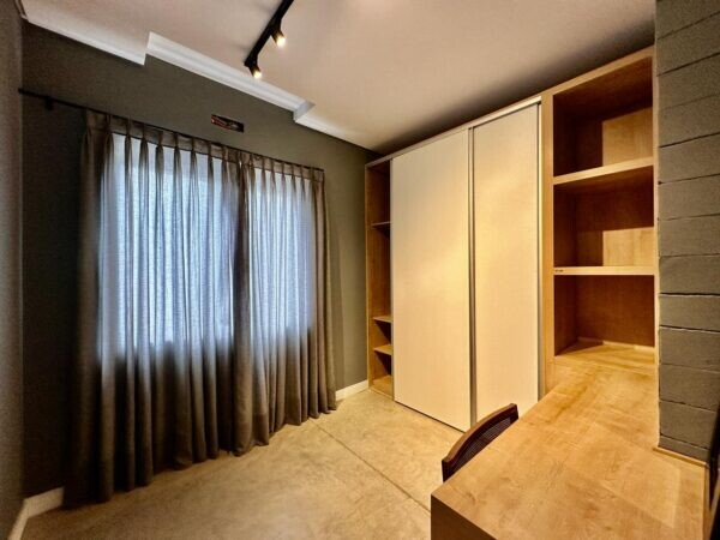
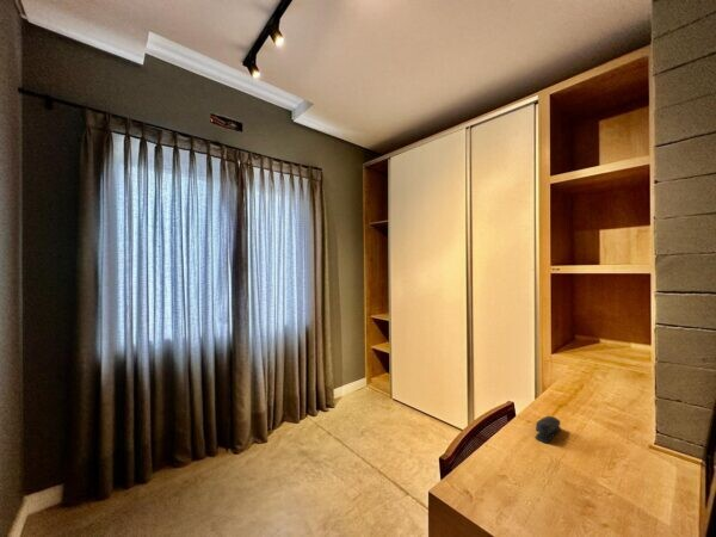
+ stapler [535,415,562,444]
